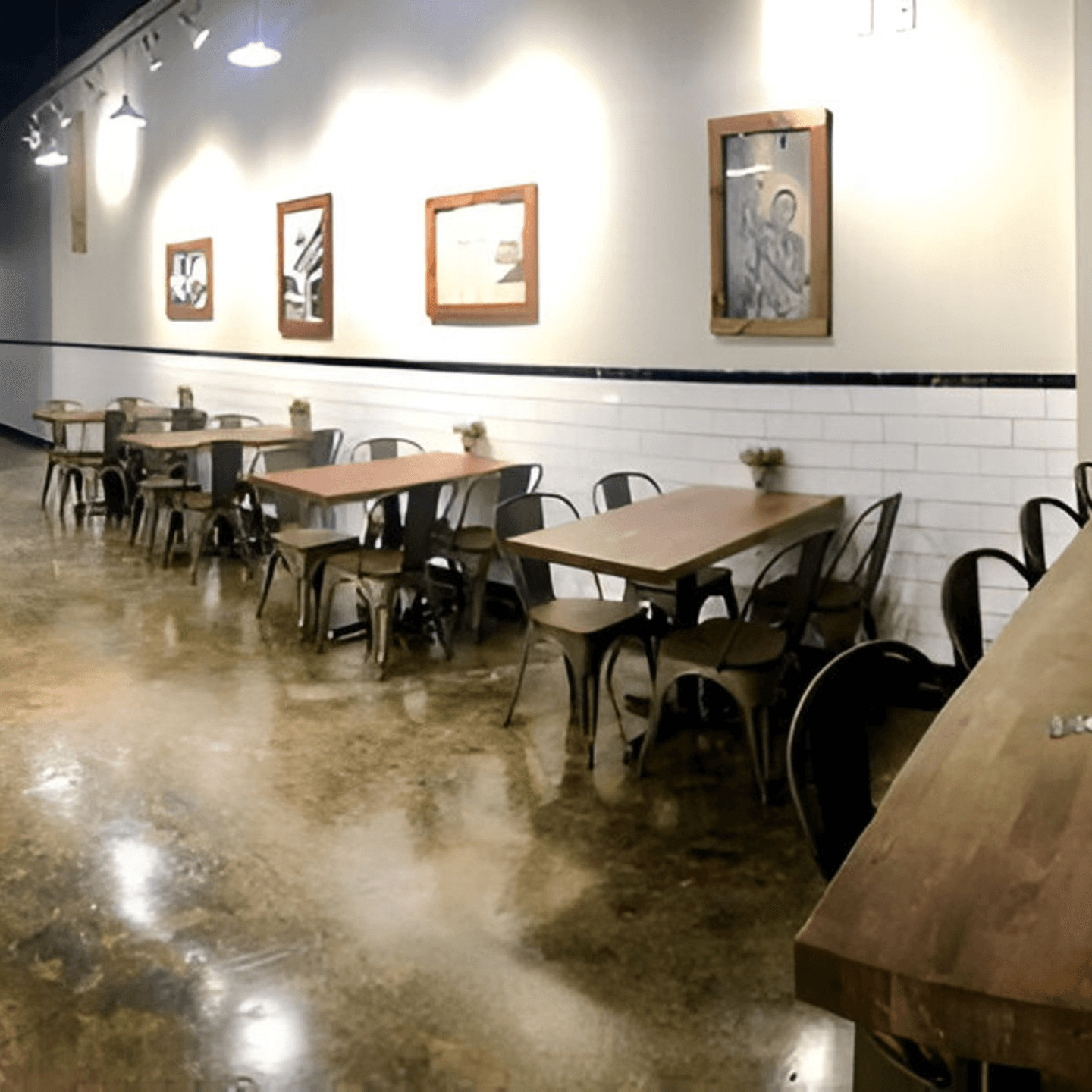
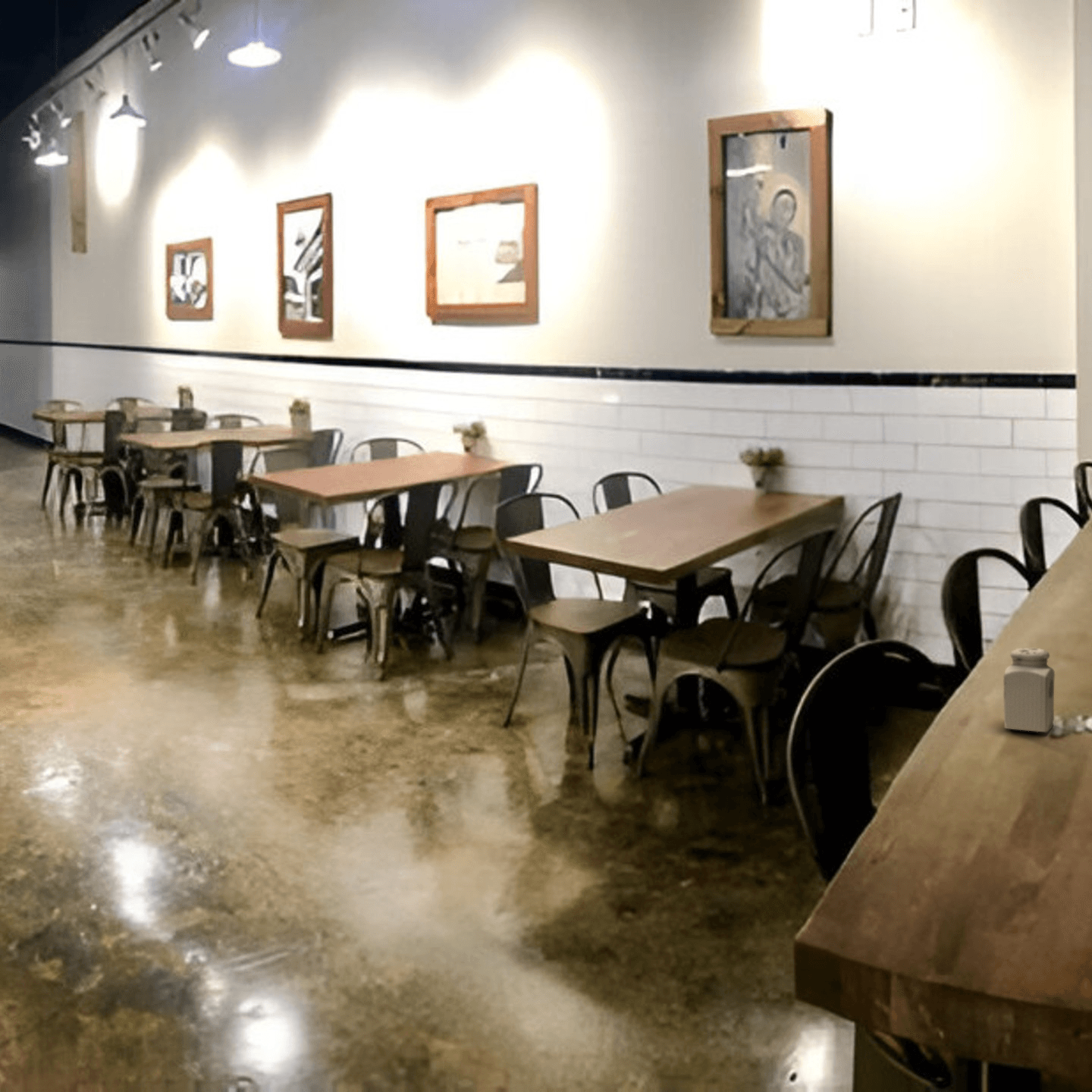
+ salt shaker [1003,647,1056,733]
